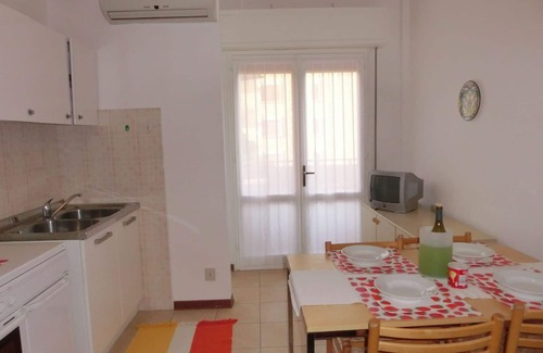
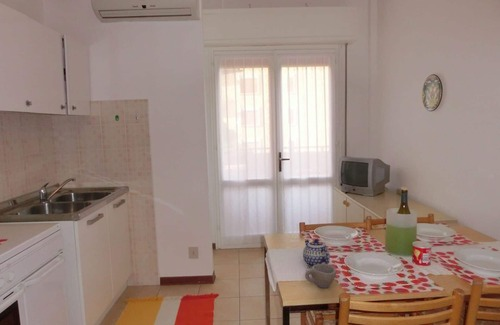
+ cup [304,263,337,289]
+ teapot [302,238,331,268]
